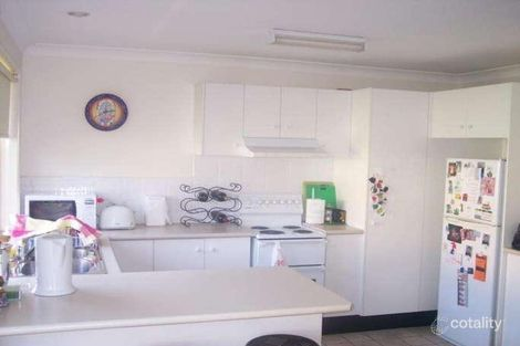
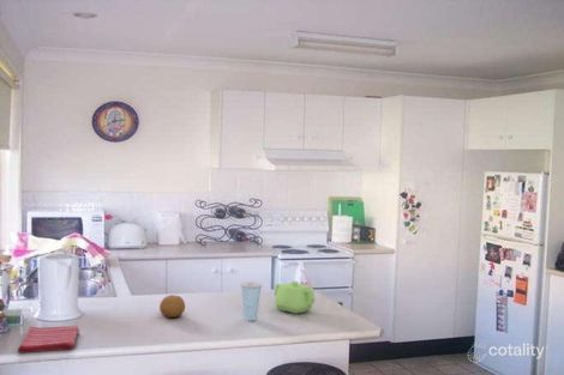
+ teapot [274,280,316,315]
+ dish towel [17,325,79,355]
+ cup [239,282,263,322]
+ fruit [158,294,186,319]
